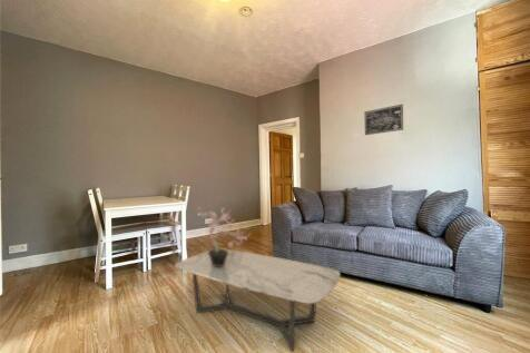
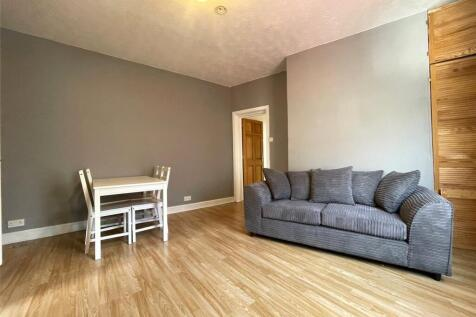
- wall art [363,104,404,136]
- coffee table [174,247,341,352]
- potted plant [197,206,252,267]
